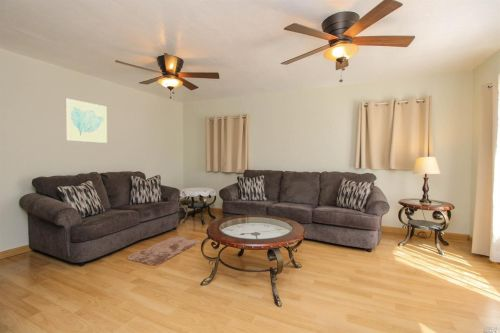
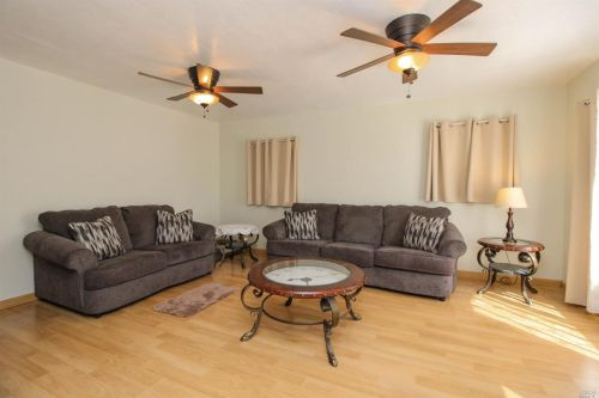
- wall art [65,97,108,144]
